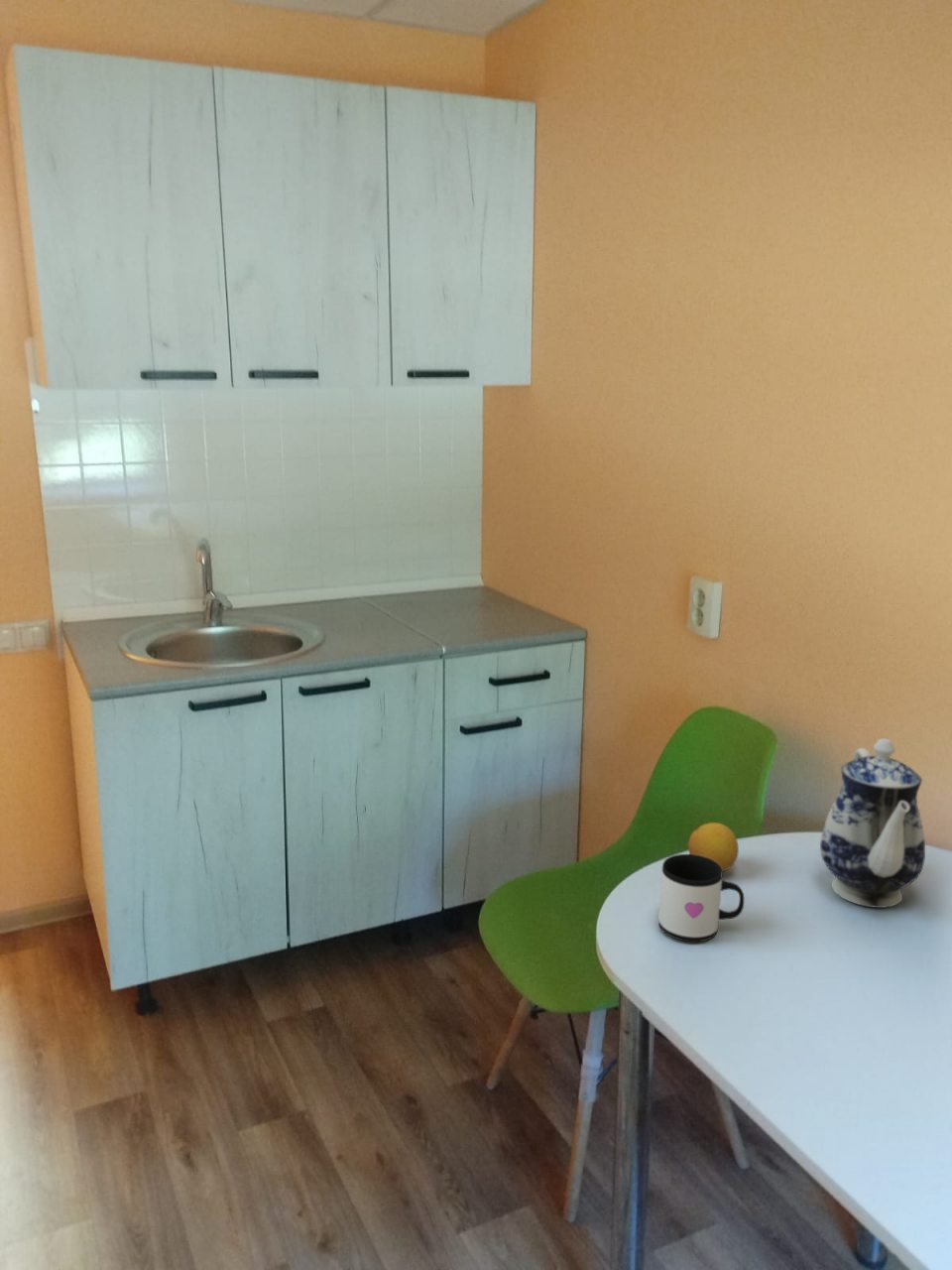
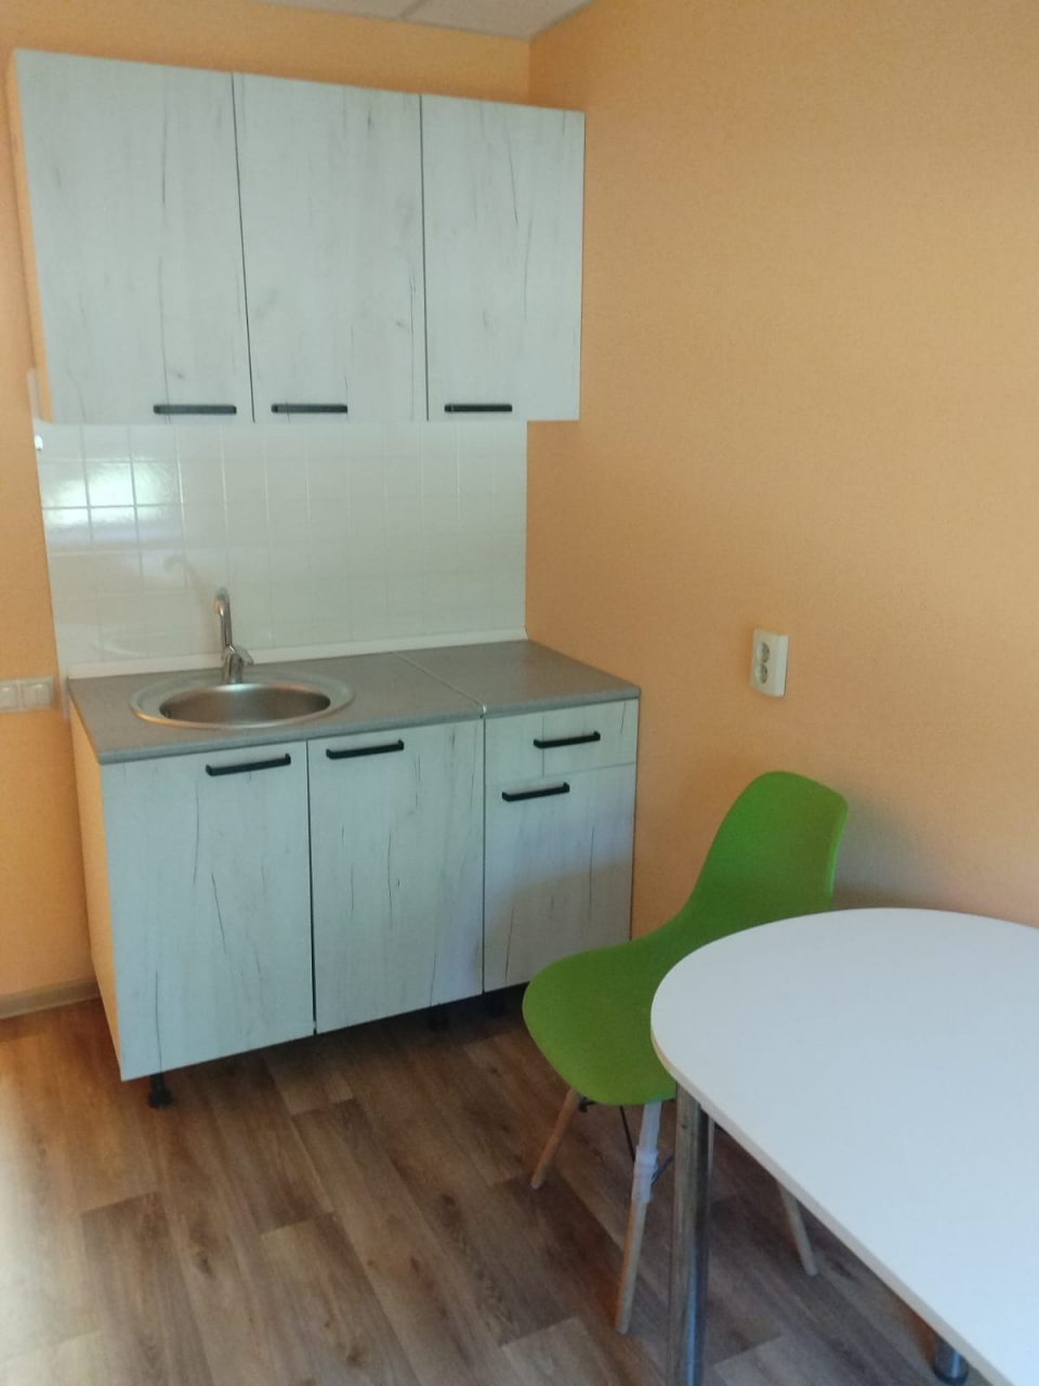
- mug [657,853,745,943]
- fruit [687,822,740,872]
- teapot [819,737,926,909]
